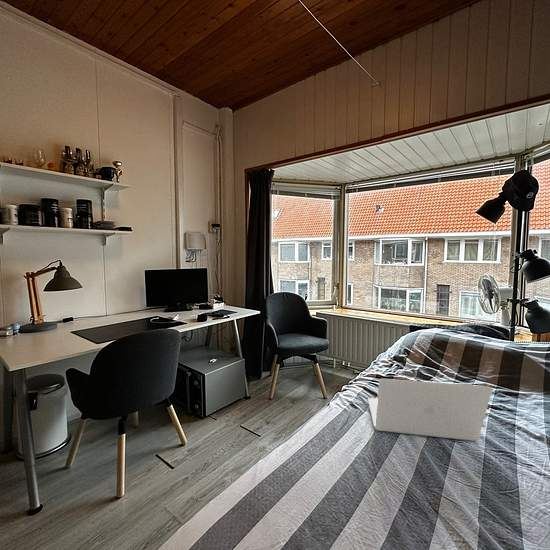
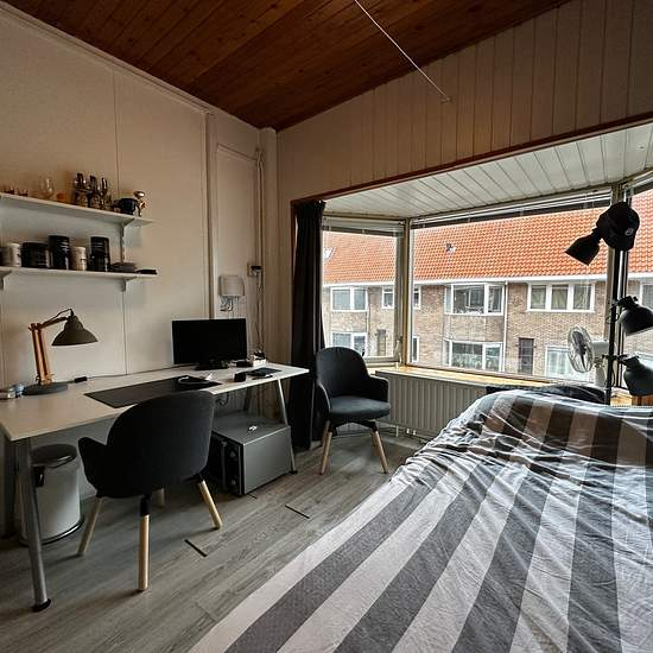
- laptop [367,378,493,442]
